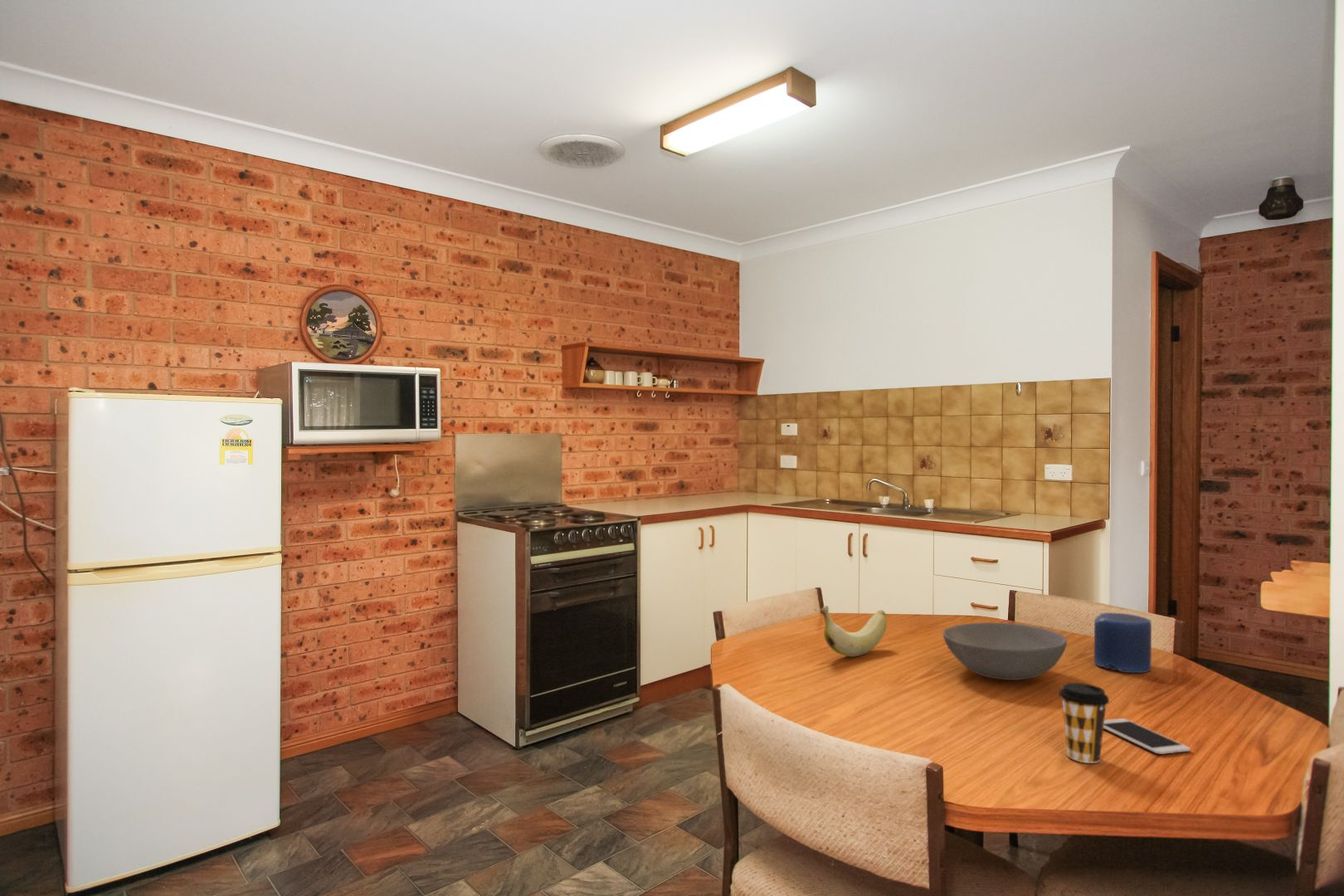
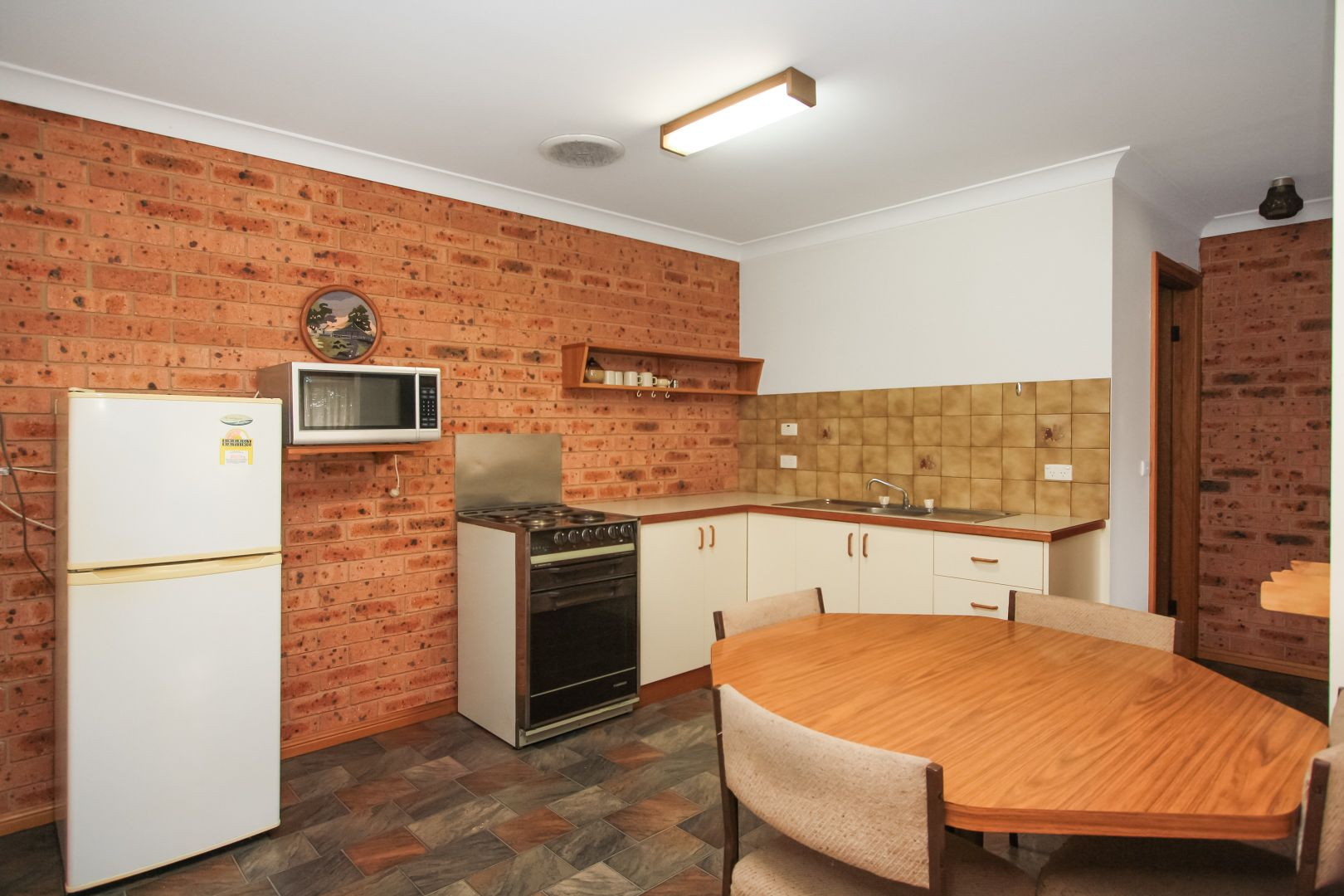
- candle [1093,611,1152,674]
- banana [819,605,888,658]
- bowl [942,621,1068,681]
- smartphone [1103,718,1191,755]
- coffee cup [1058,682,1110,764]
